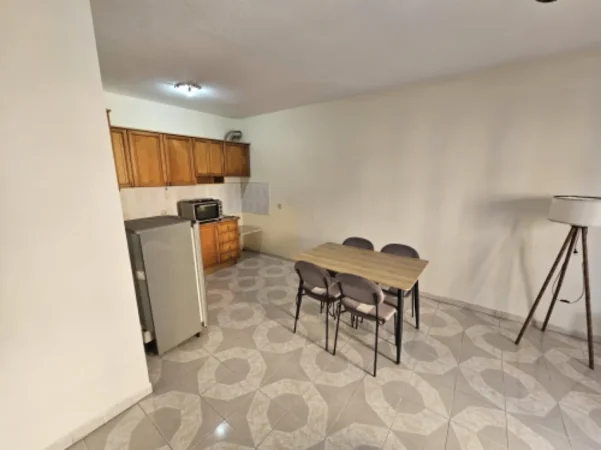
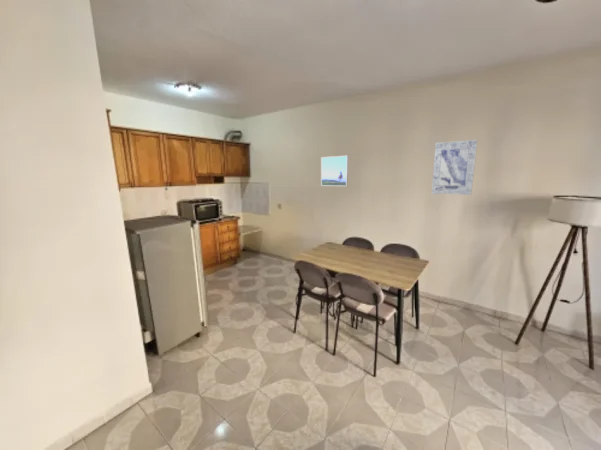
+ wall art [431,139,478,196]
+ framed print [320,155,349,187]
